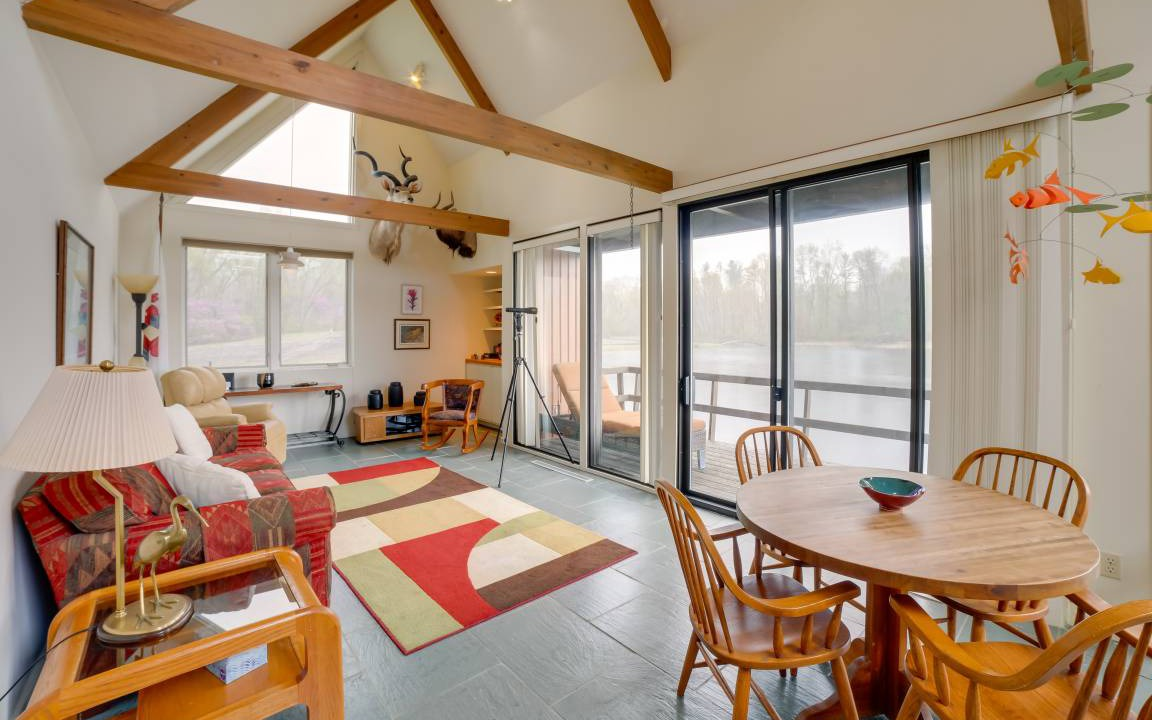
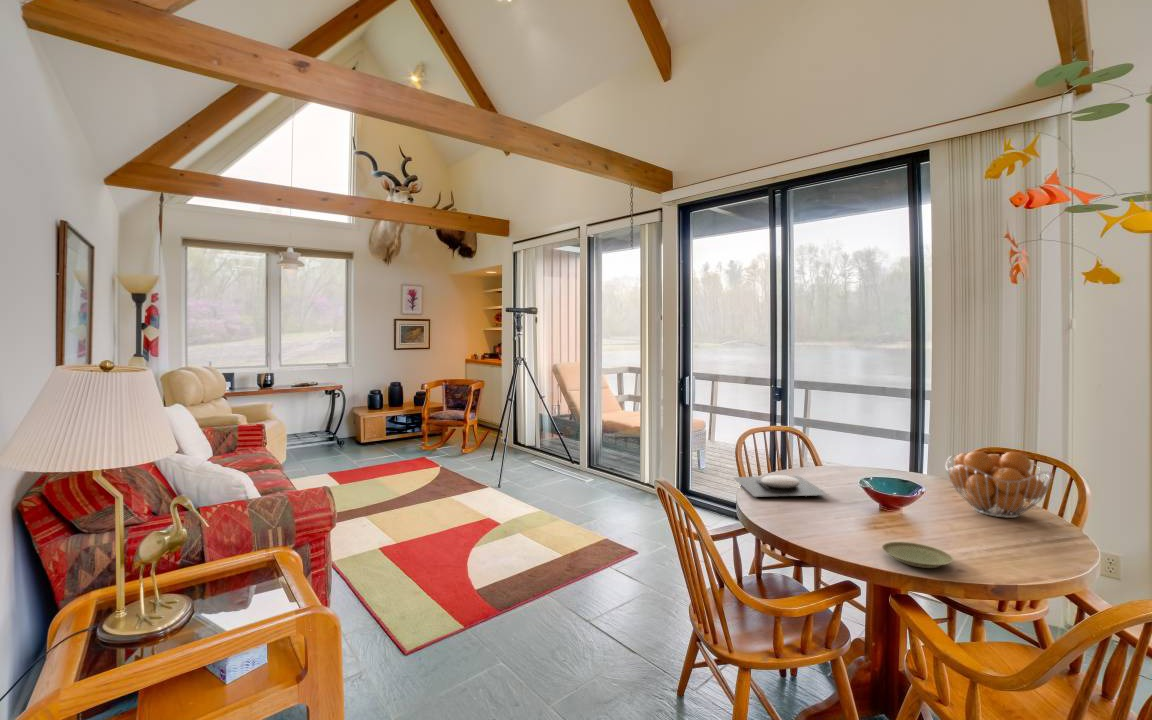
+ fruit basket [945,450,1054,519]
+ plate [732,474,829,498]
+ plate [881,541,955,569]
